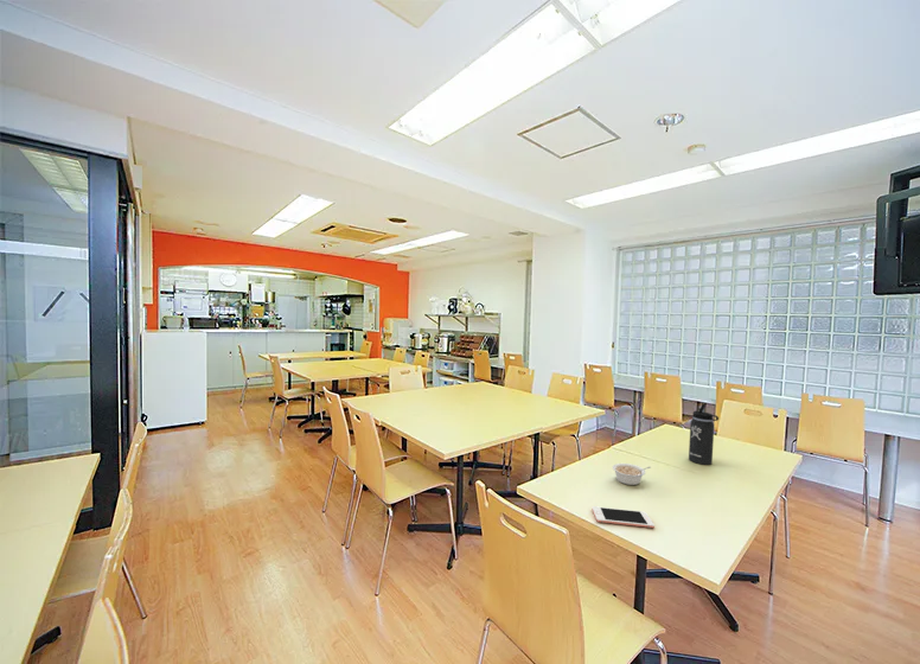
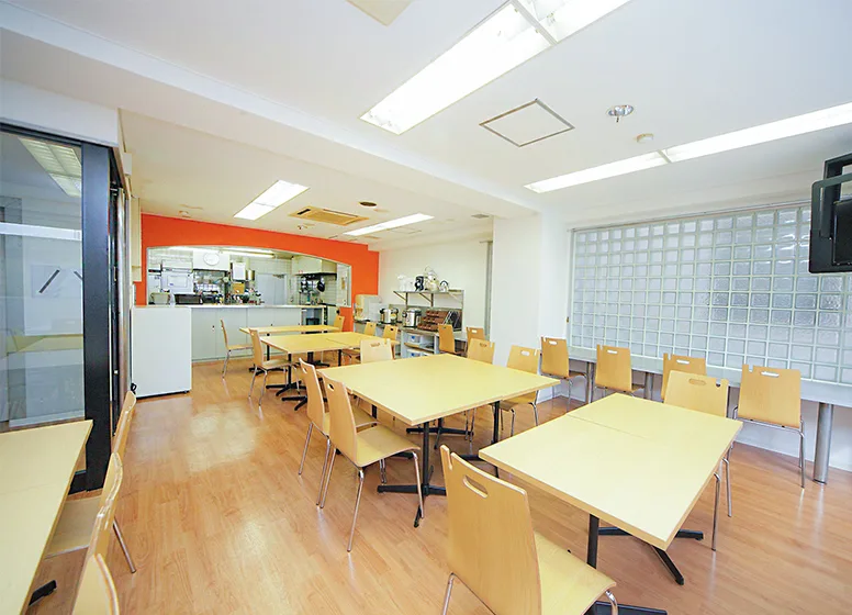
- thermos bottle [688,403,720,466]
- cell phone [592,505,656,529]
- legume [612,462,652,486]
